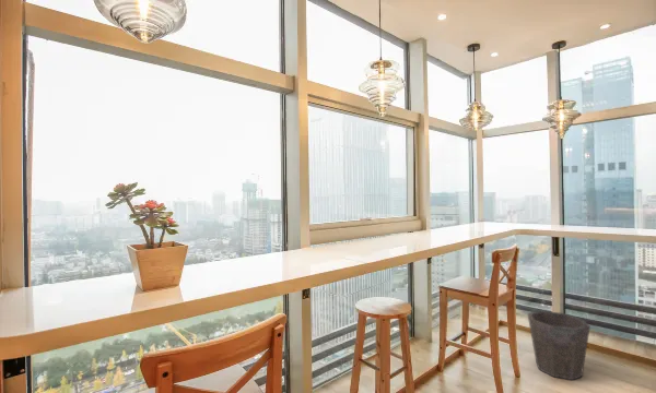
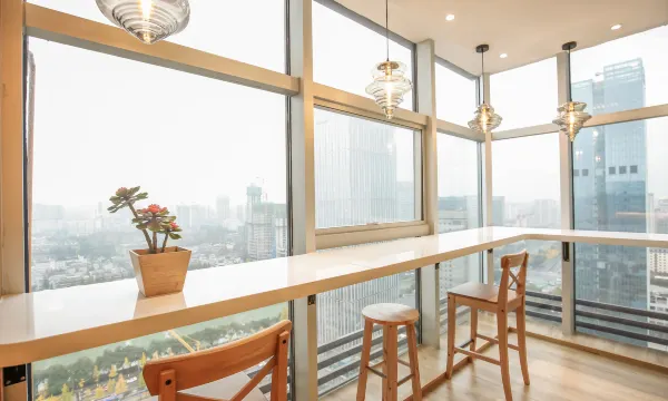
- waste bin [526,310,591,381]
